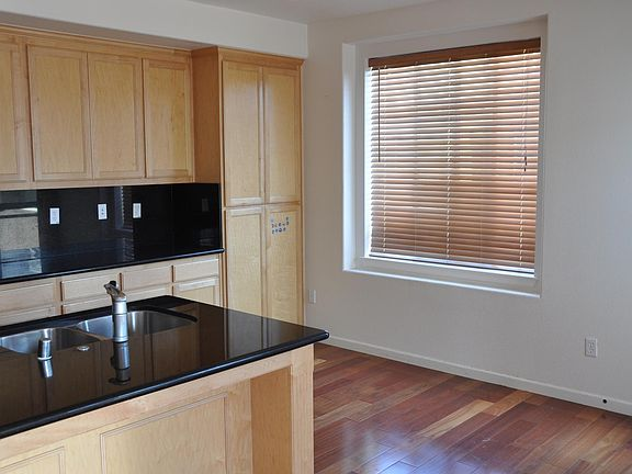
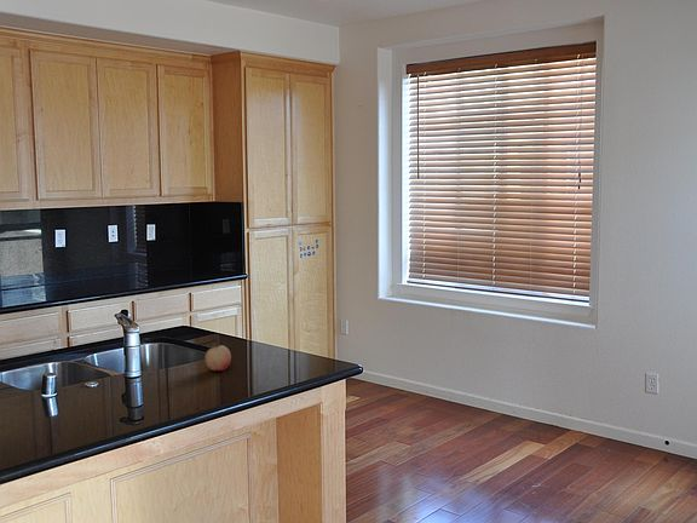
+ fruit [205,344,232,372]
